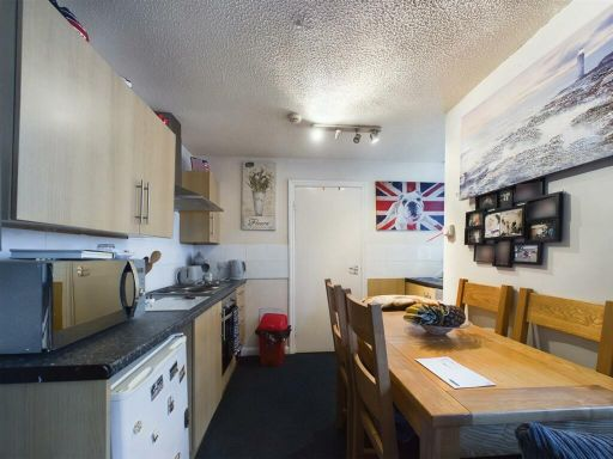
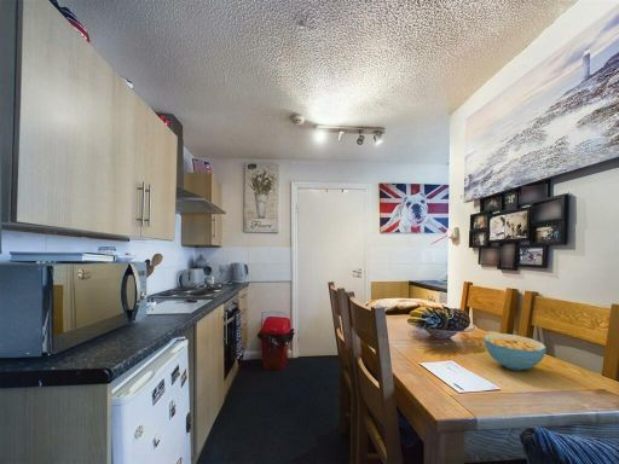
+ cereal bowl [482,332,548,371]
